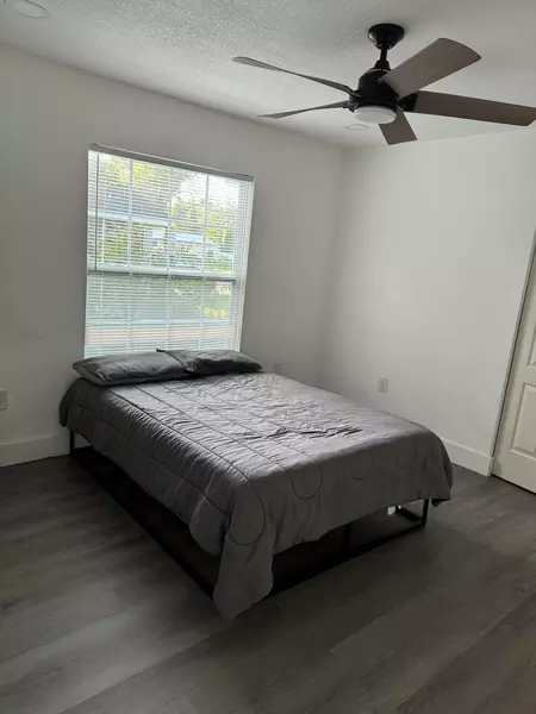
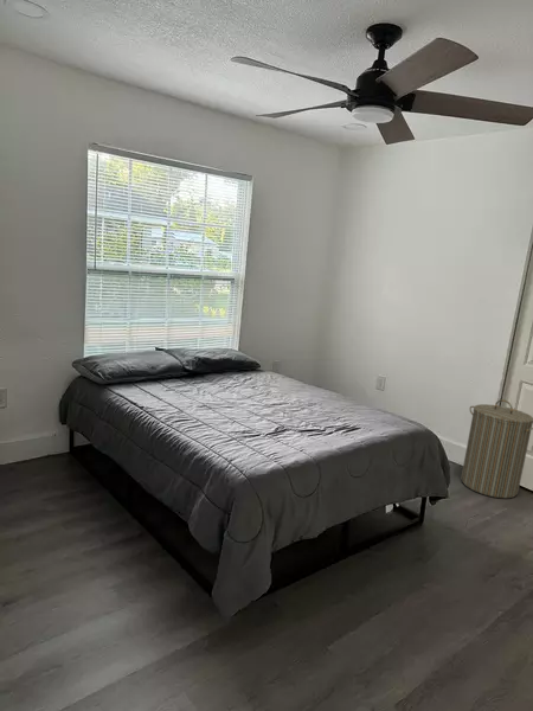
+ laundry hamper [460,398,533,499]
